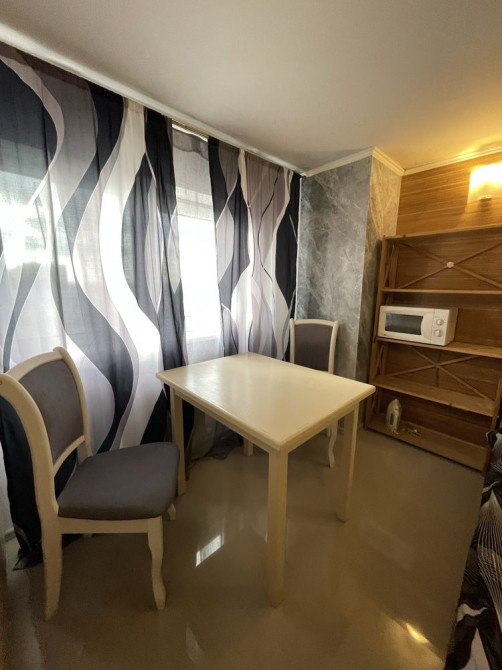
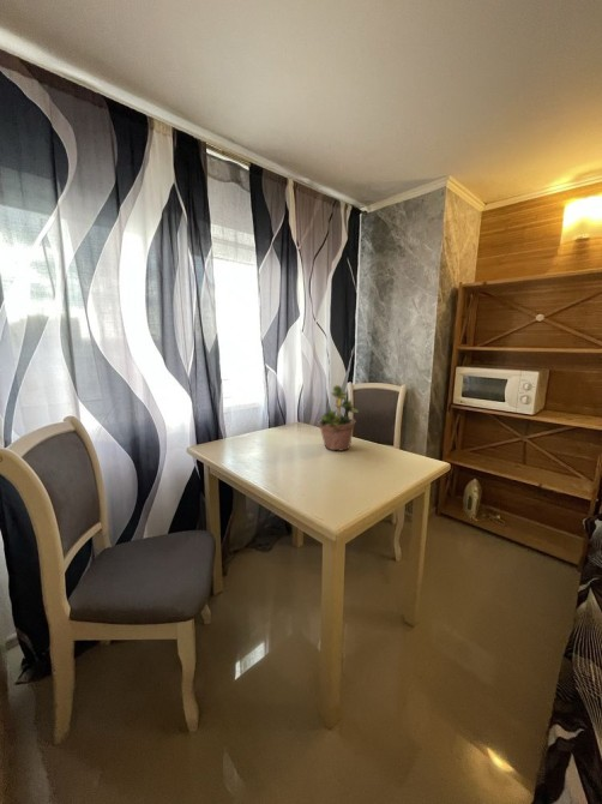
+ potted plant [317,378,360,452]
